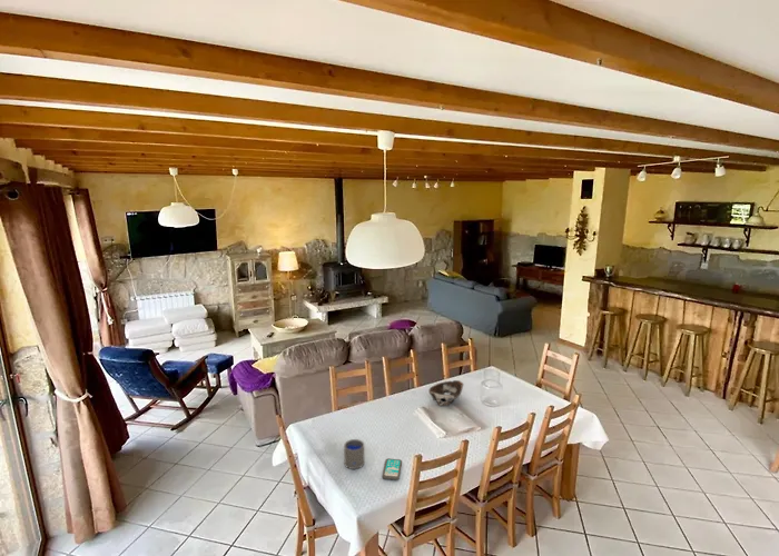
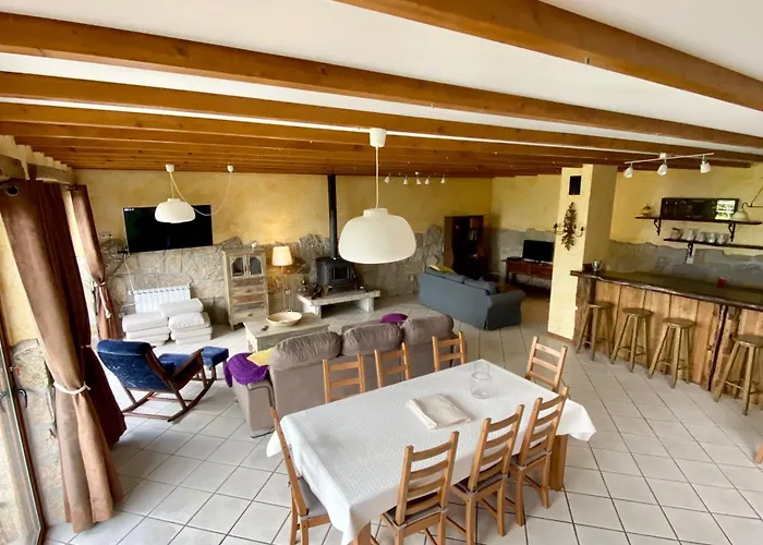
- cup [343,438,365,470]
- smartphone [382,457,403,481]
- bowl [427,379,464,407]
